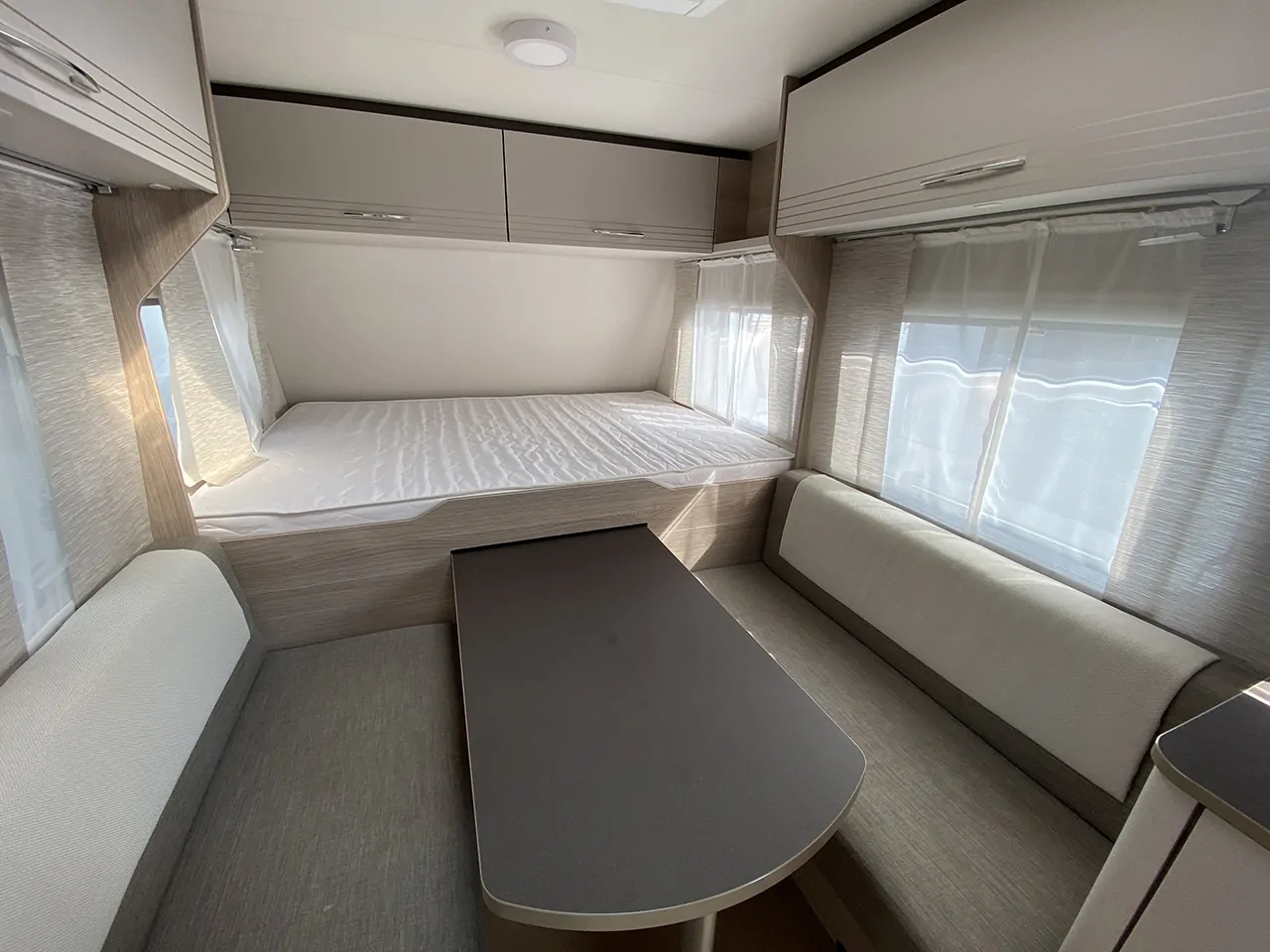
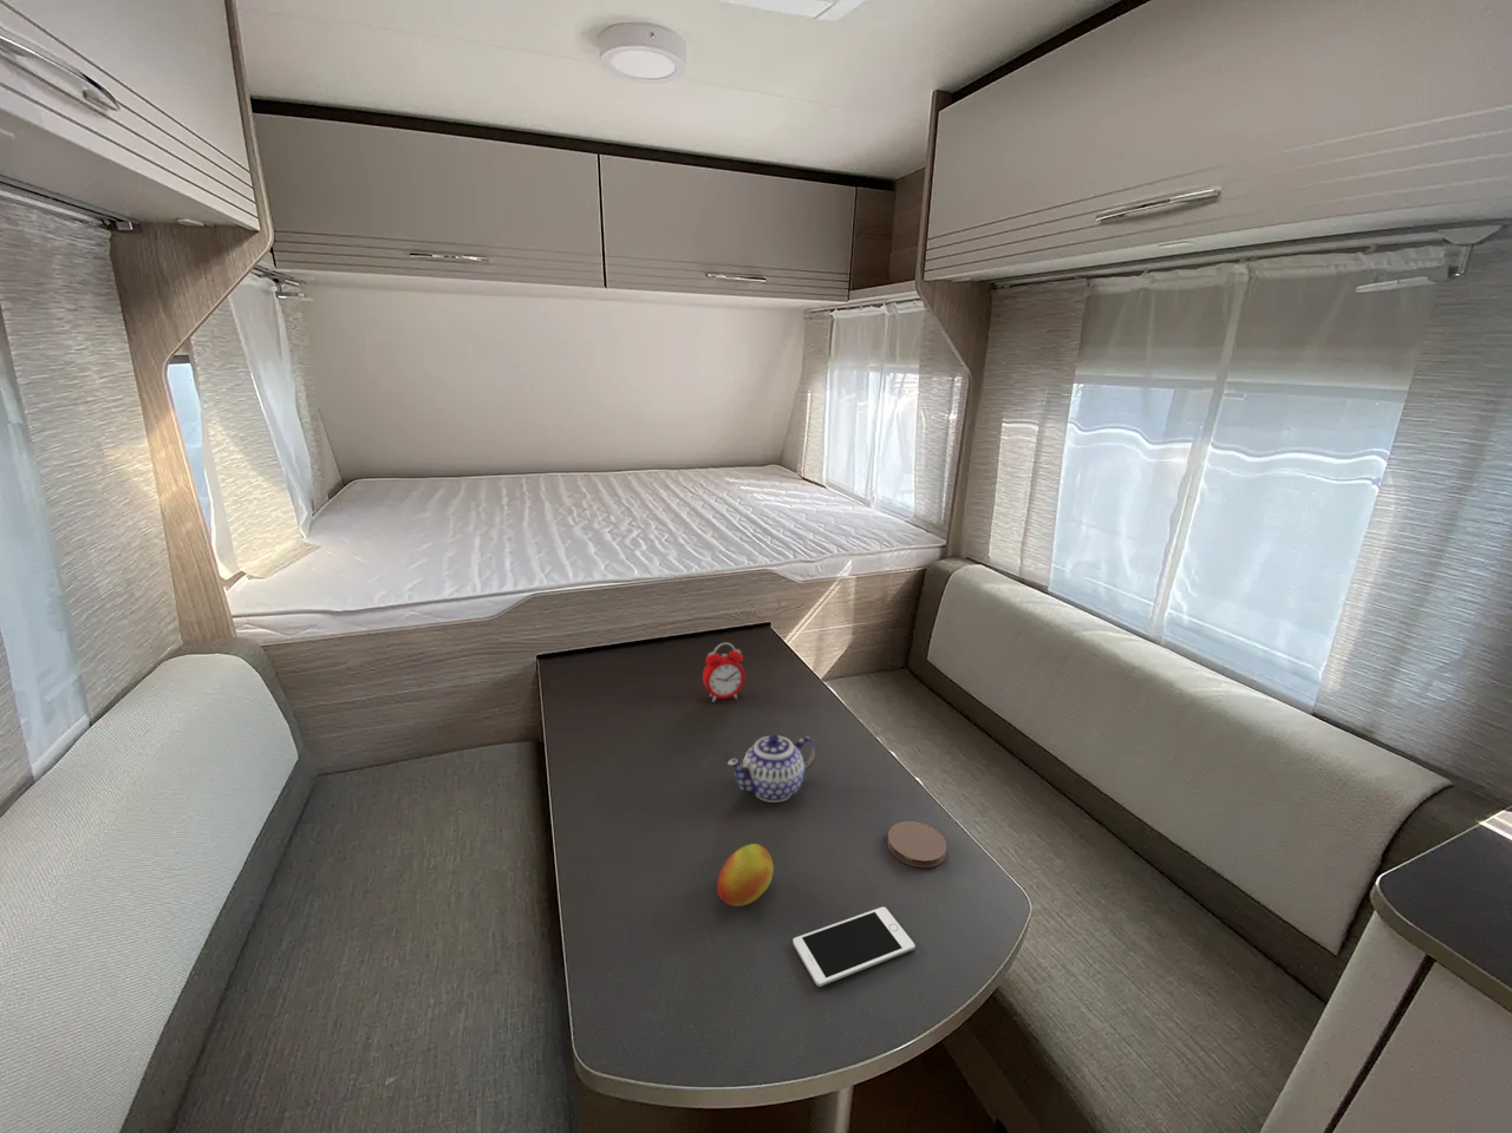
+ coaster [886,820,948,869]
+ alarm clock [701,641,746,703]
+ teapot [725,734,818,803]
+ cell phone [792,907,916,988]
+ fruit [716,843,775,908]
